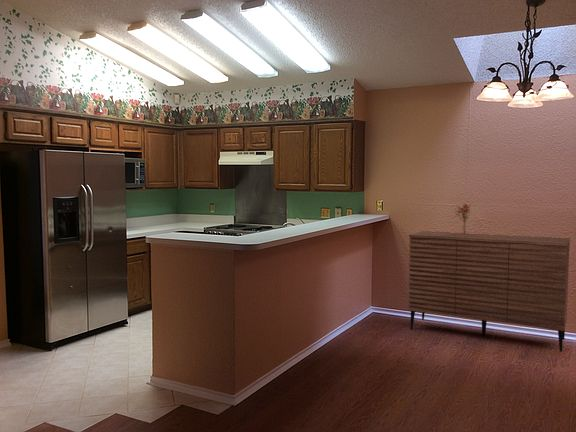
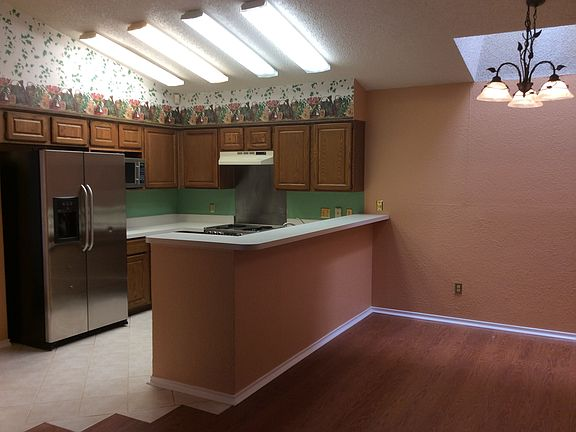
- bouquet [452,202,471,235]
- sideboard [407,230,571,353]
